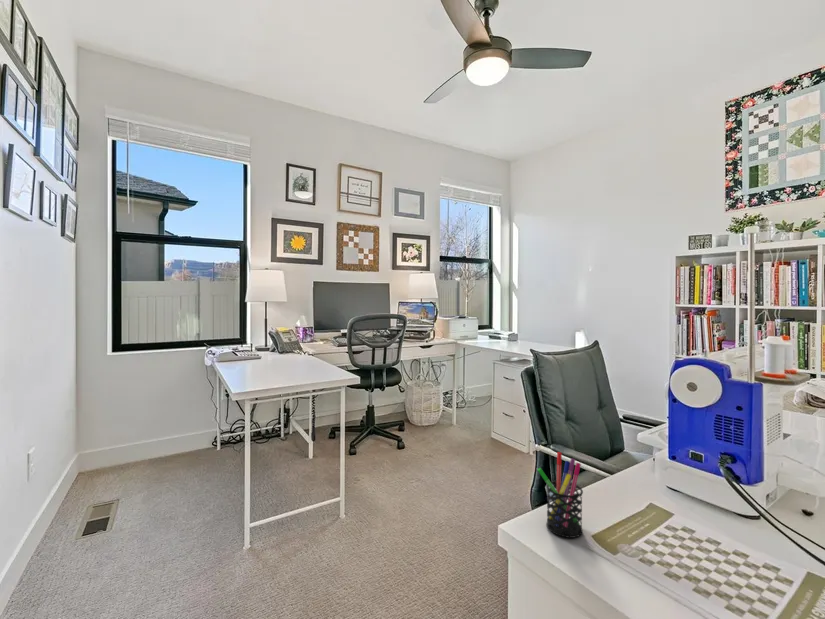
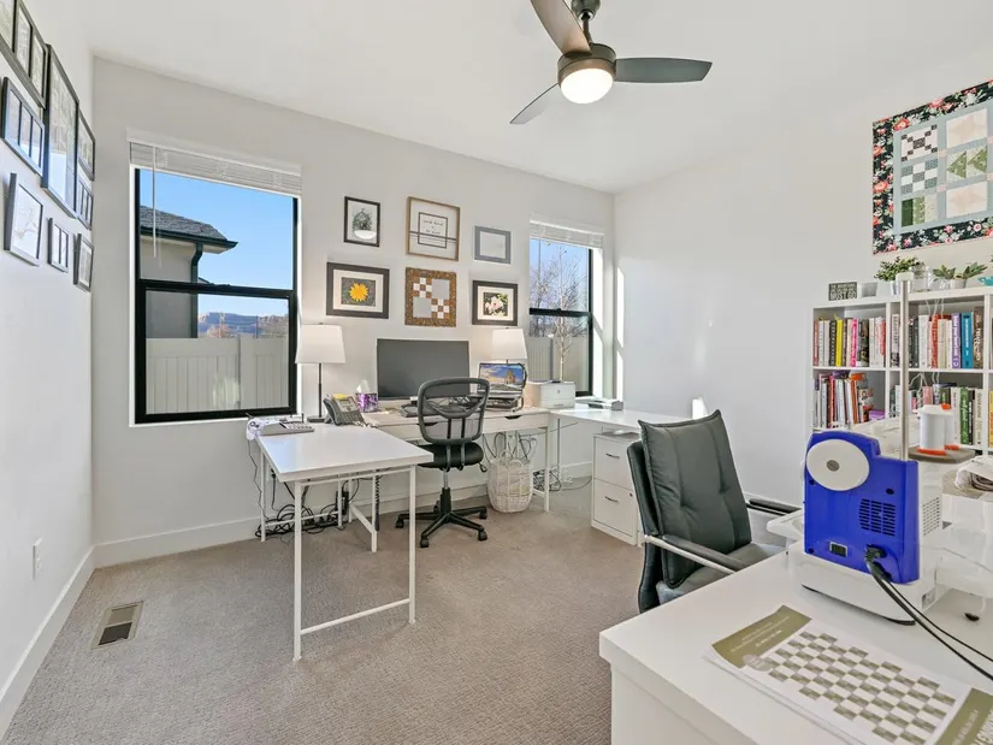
- pen holder [537,451,584,539]
